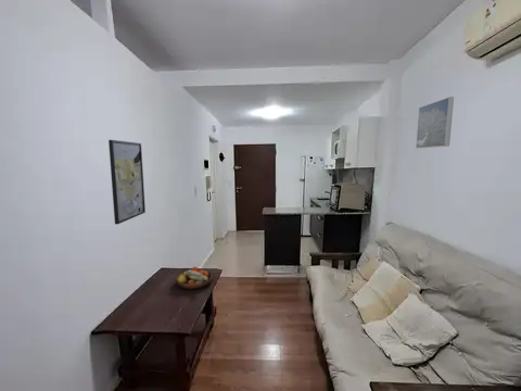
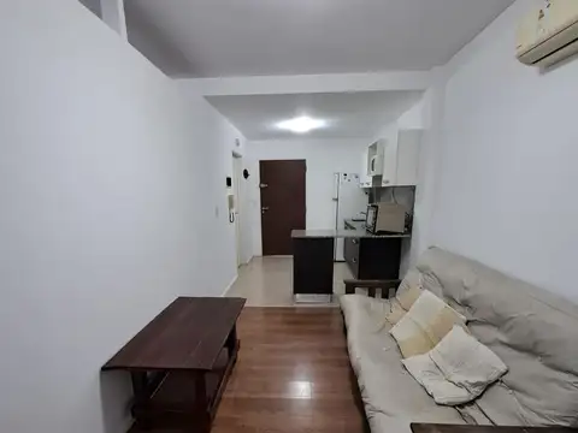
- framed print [107,139,147,225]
- fruit bowl [175,266,214,290]
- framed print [415,96,455,149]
